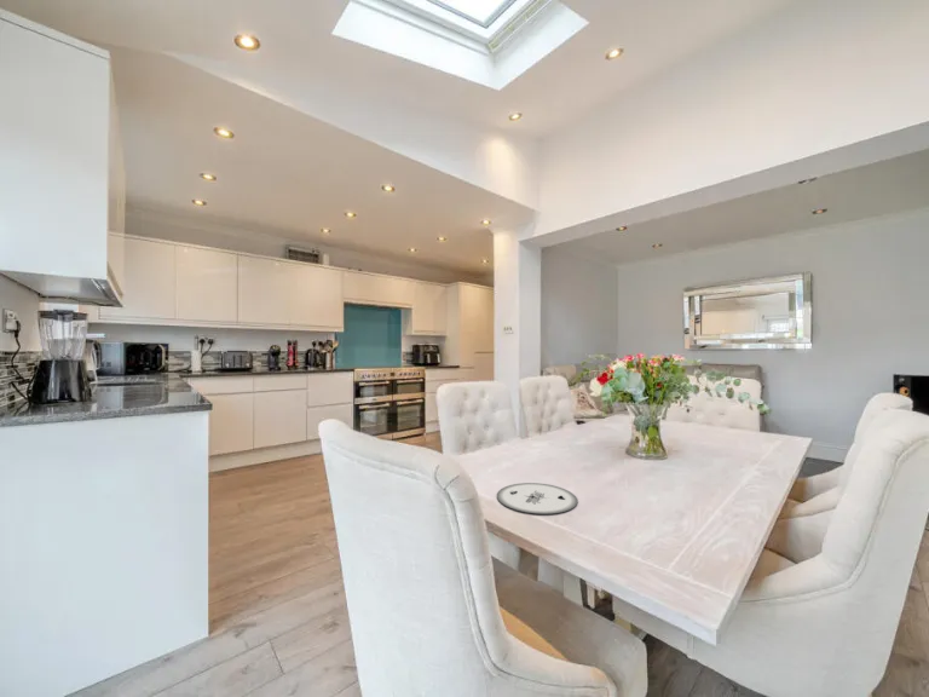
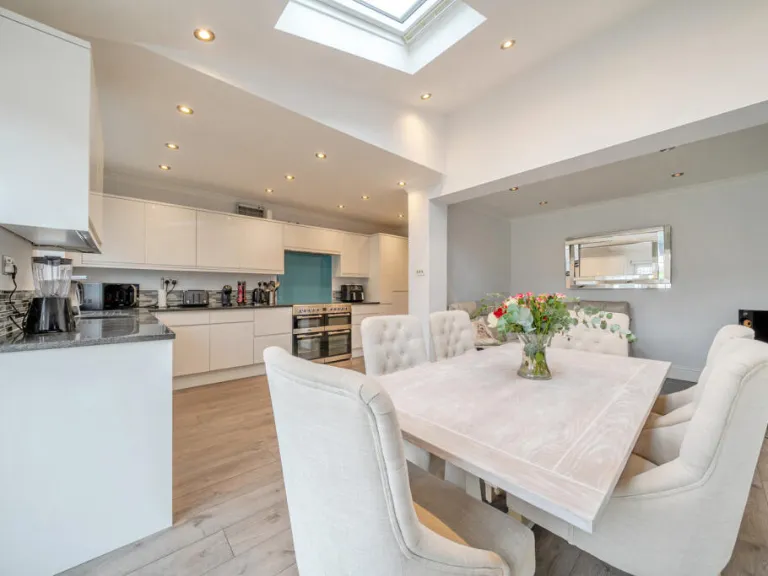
- plate [496,482,578,515]
